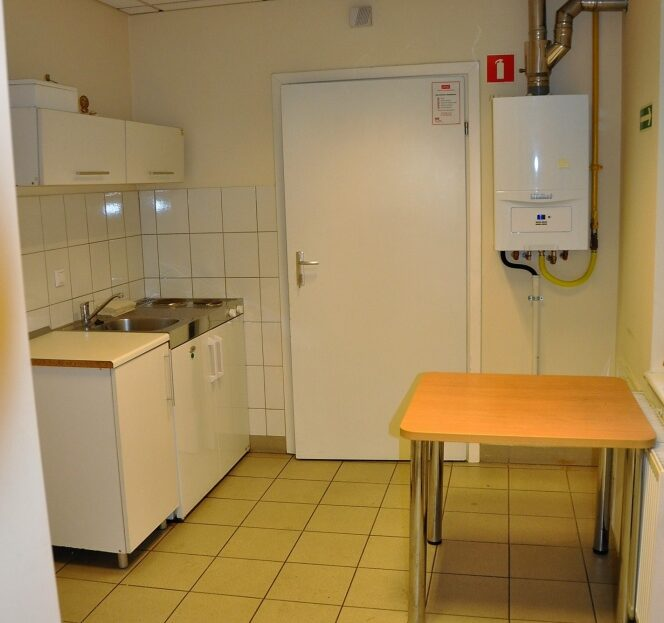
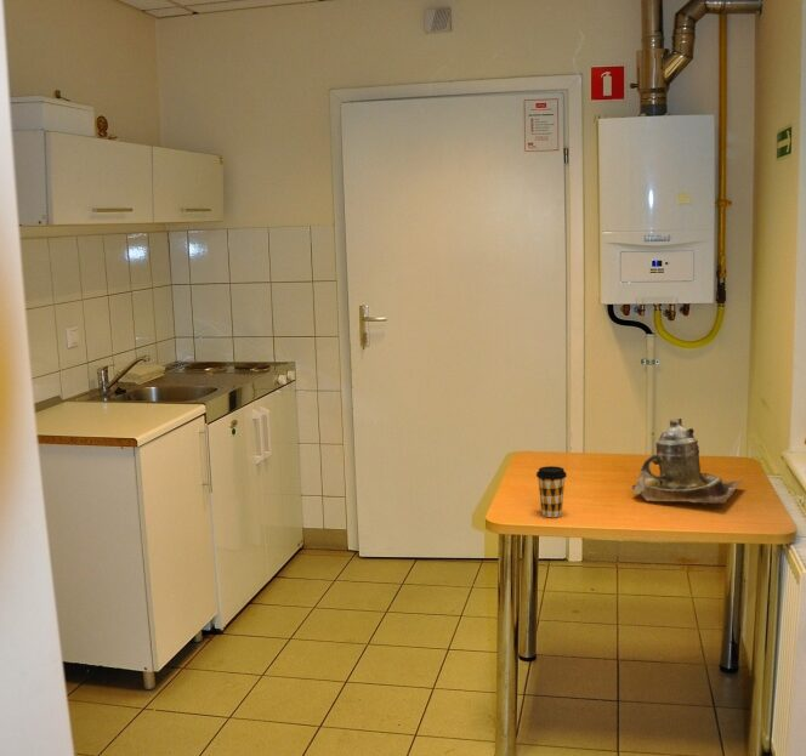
+ teapot [631,417,745,506]
+ coffee cup [535,465,568,518]
